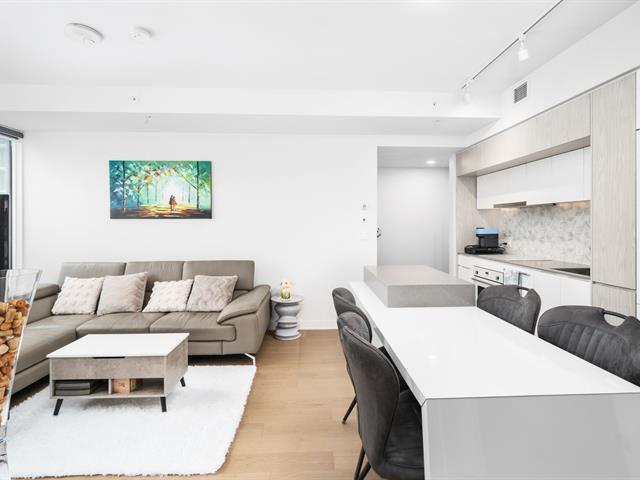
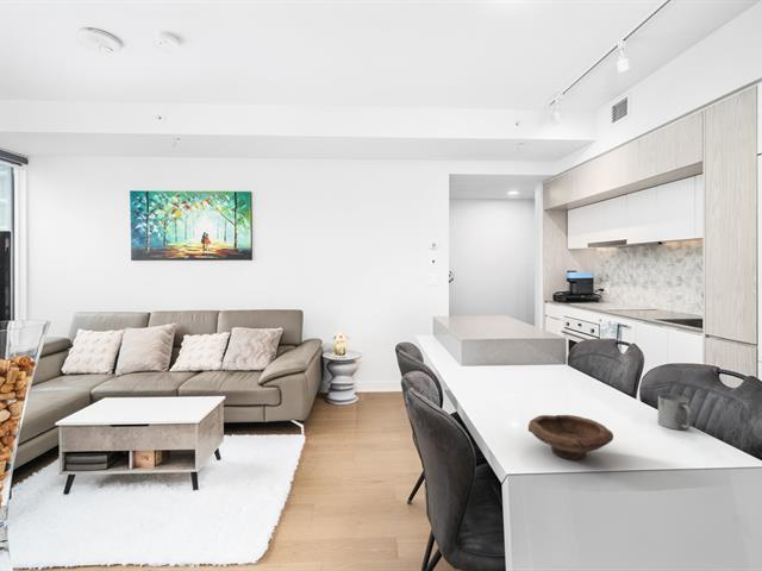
+ bowl [527,414,614,460]
+ mug [657,393,694,431]
